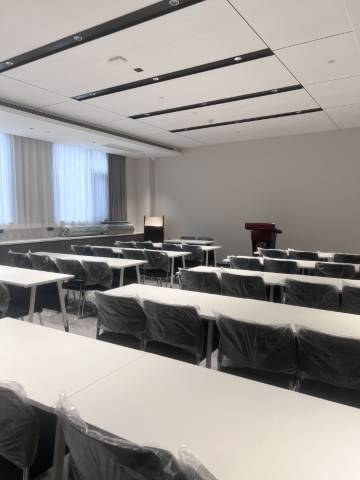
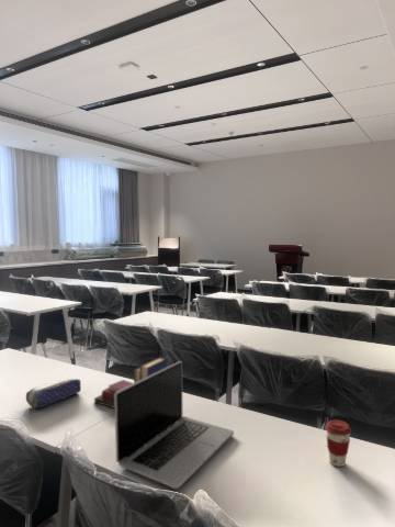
+ coffee cup [325,419,352,468]
+ laptop [114,360,235,490]
+ book [93,356,168,410]
+ pencil case [25,375,82,410]
